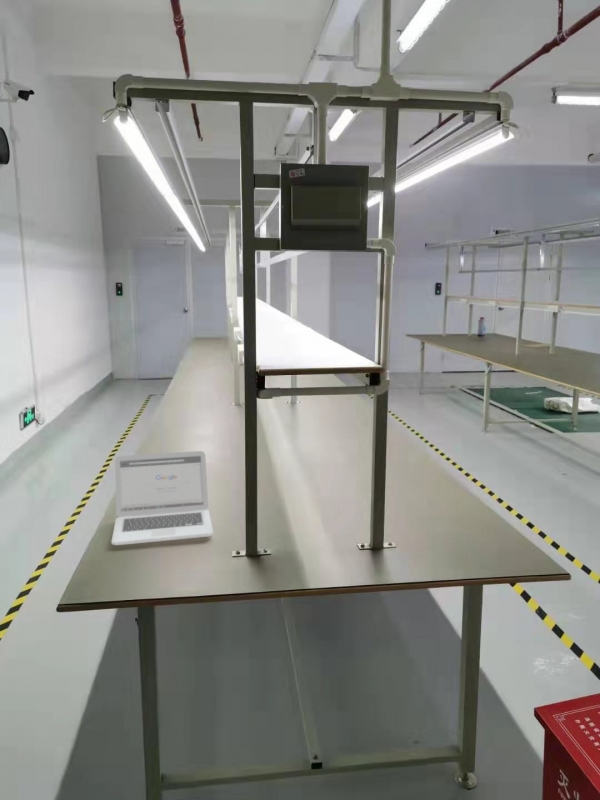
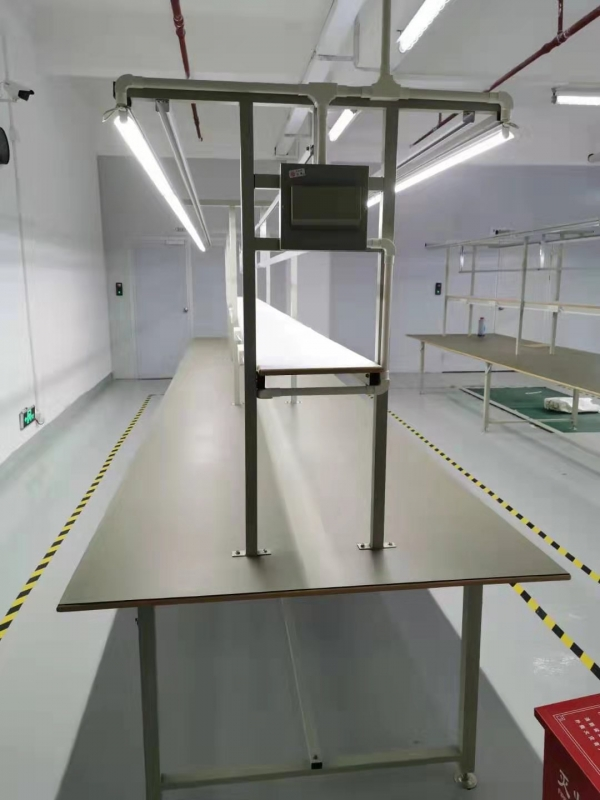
- laptop [110,450,214,546]
